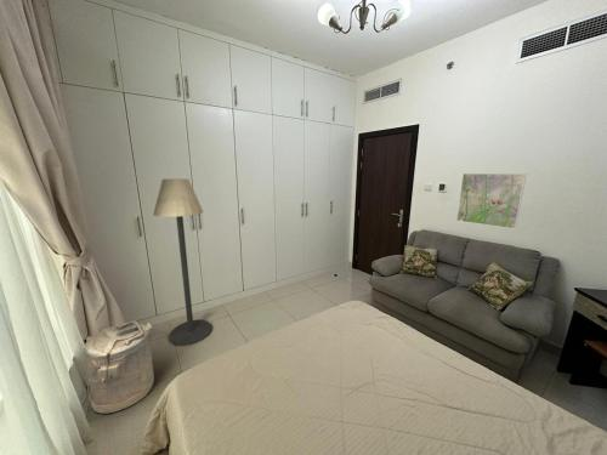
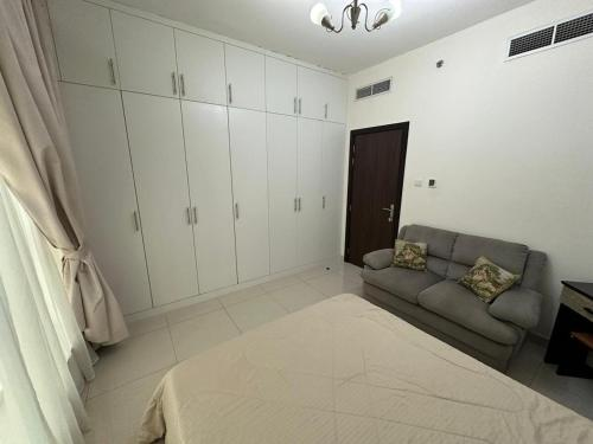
- laundry hamper [83,319,155,415]
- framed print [455,172,528,231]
- floor lamp [152,177,214,347]
